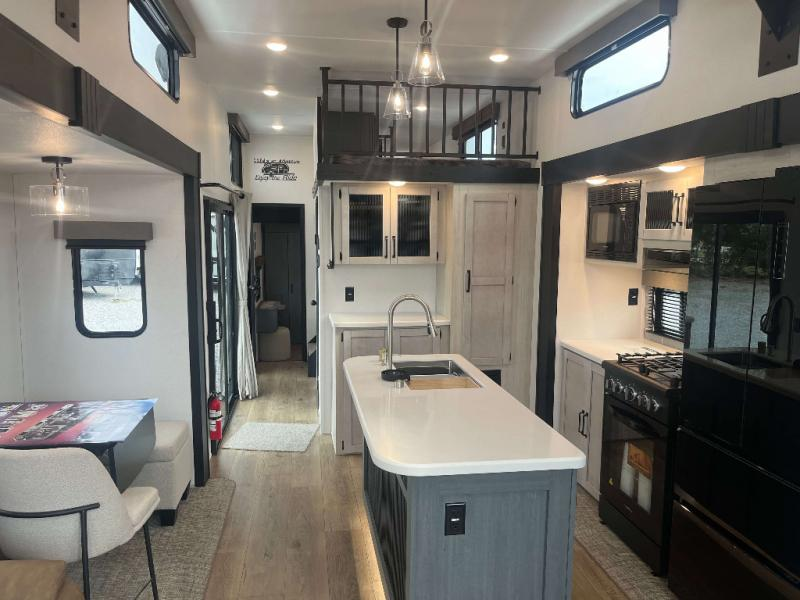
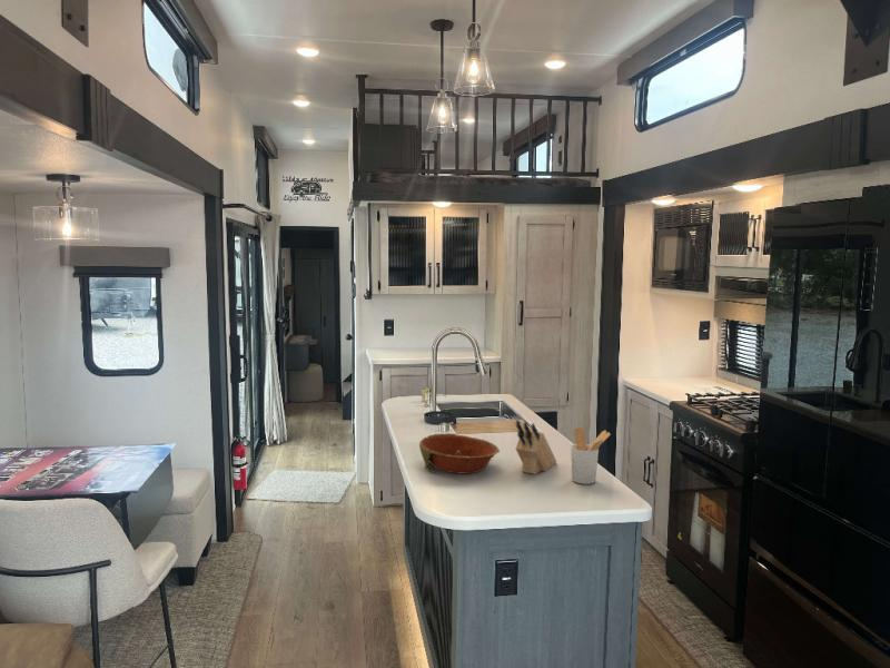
+ bowl [418,432,501,474]
+ knife block [515,420,557,475]
+ utensil holder [570,426,612,485]
